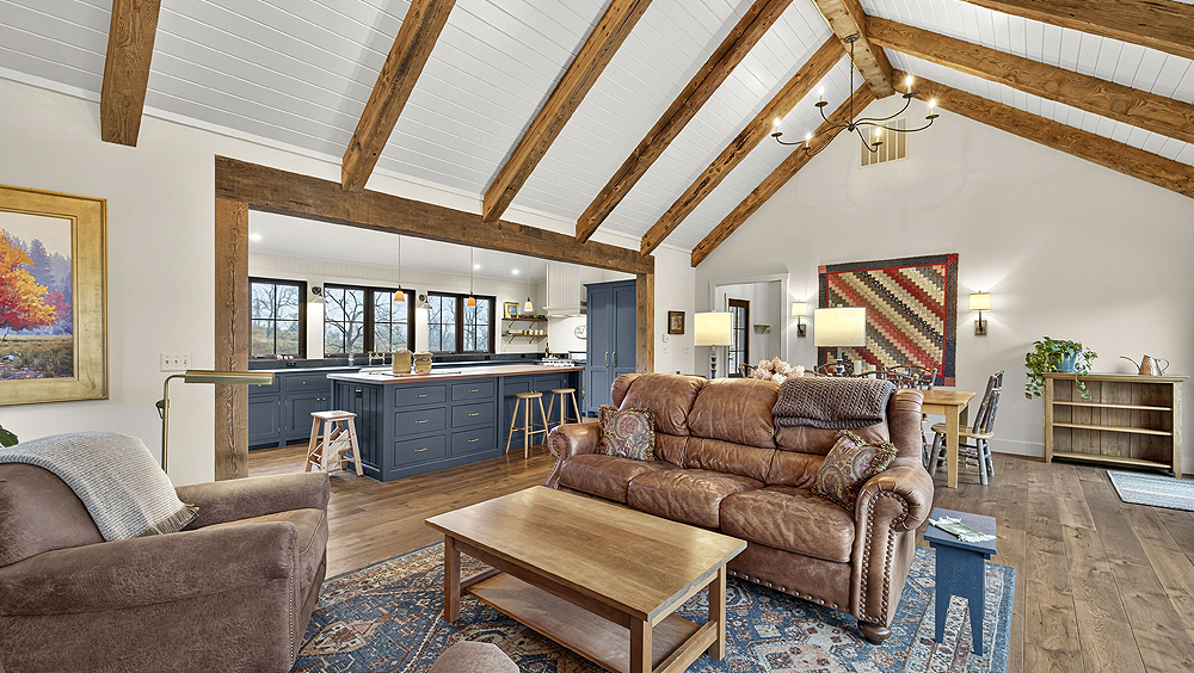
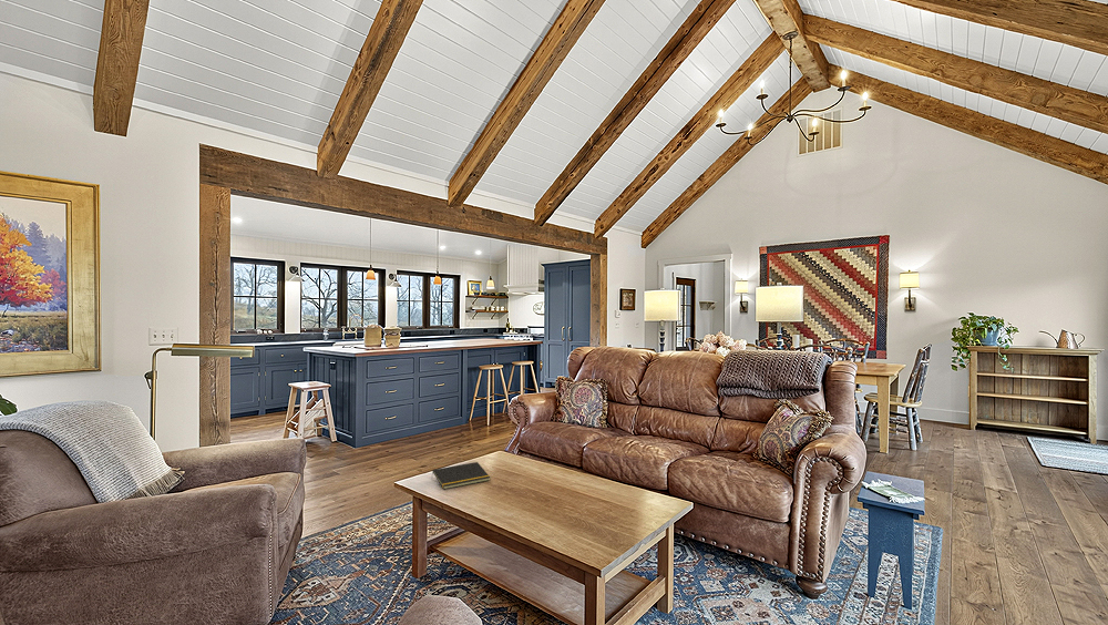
+ notepad [430,461,491,490]
